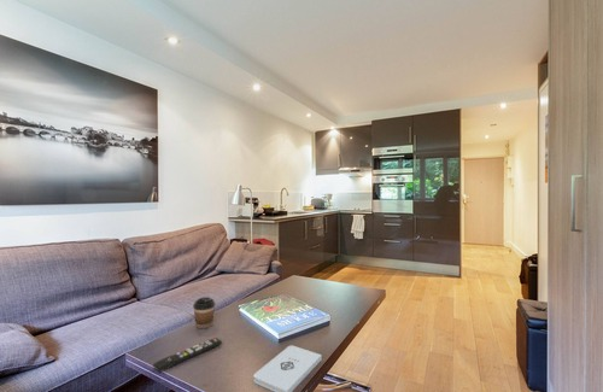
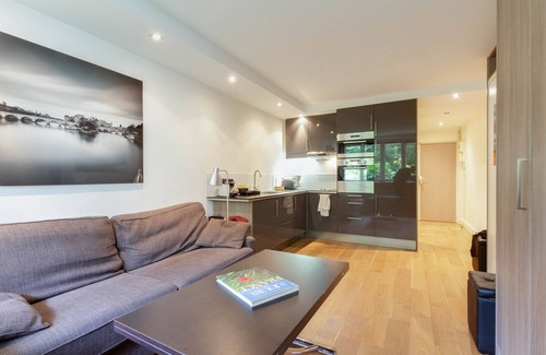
- notepad [252,345,323,392]
- coffee cup [192,296,216,329]
- remote control [152,337,223,374]
